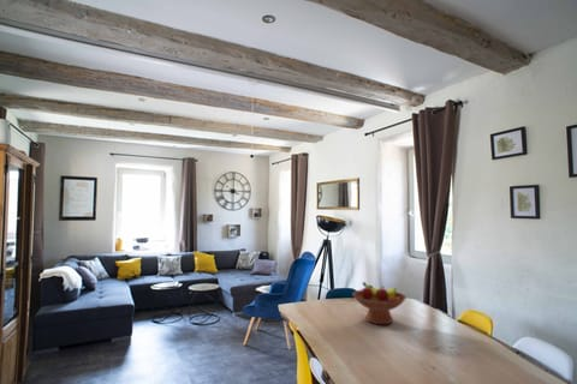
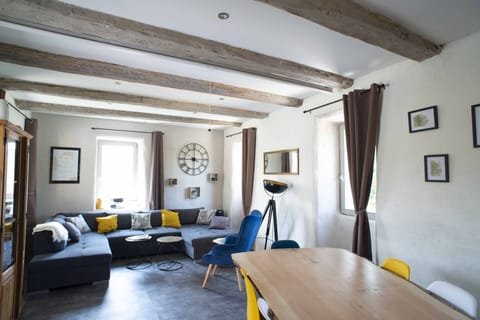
- fruit bowl [351,281,408,325]
